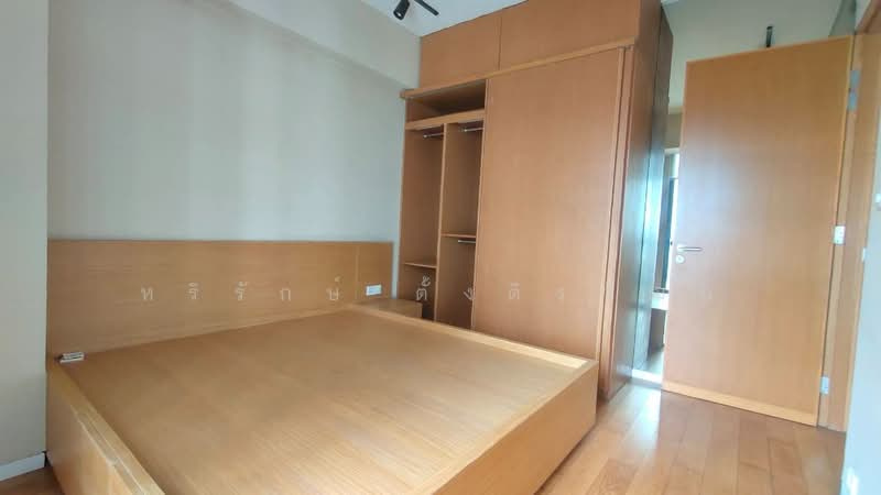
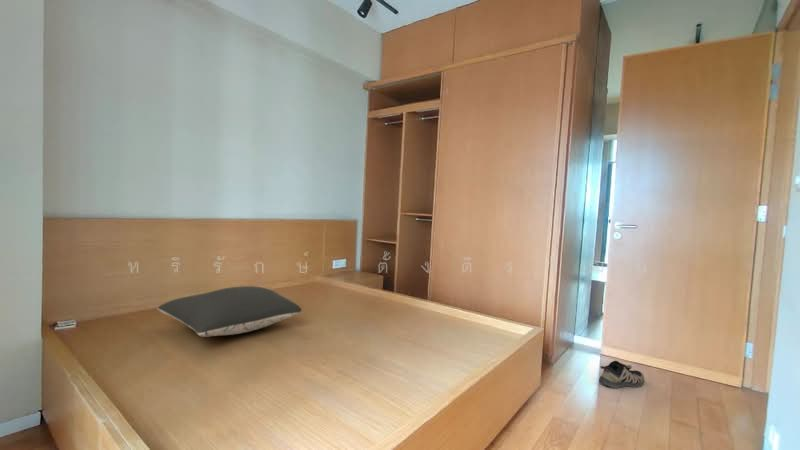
+ pillow [156,285,303,338]
+ shoe [598,360,645,389]
